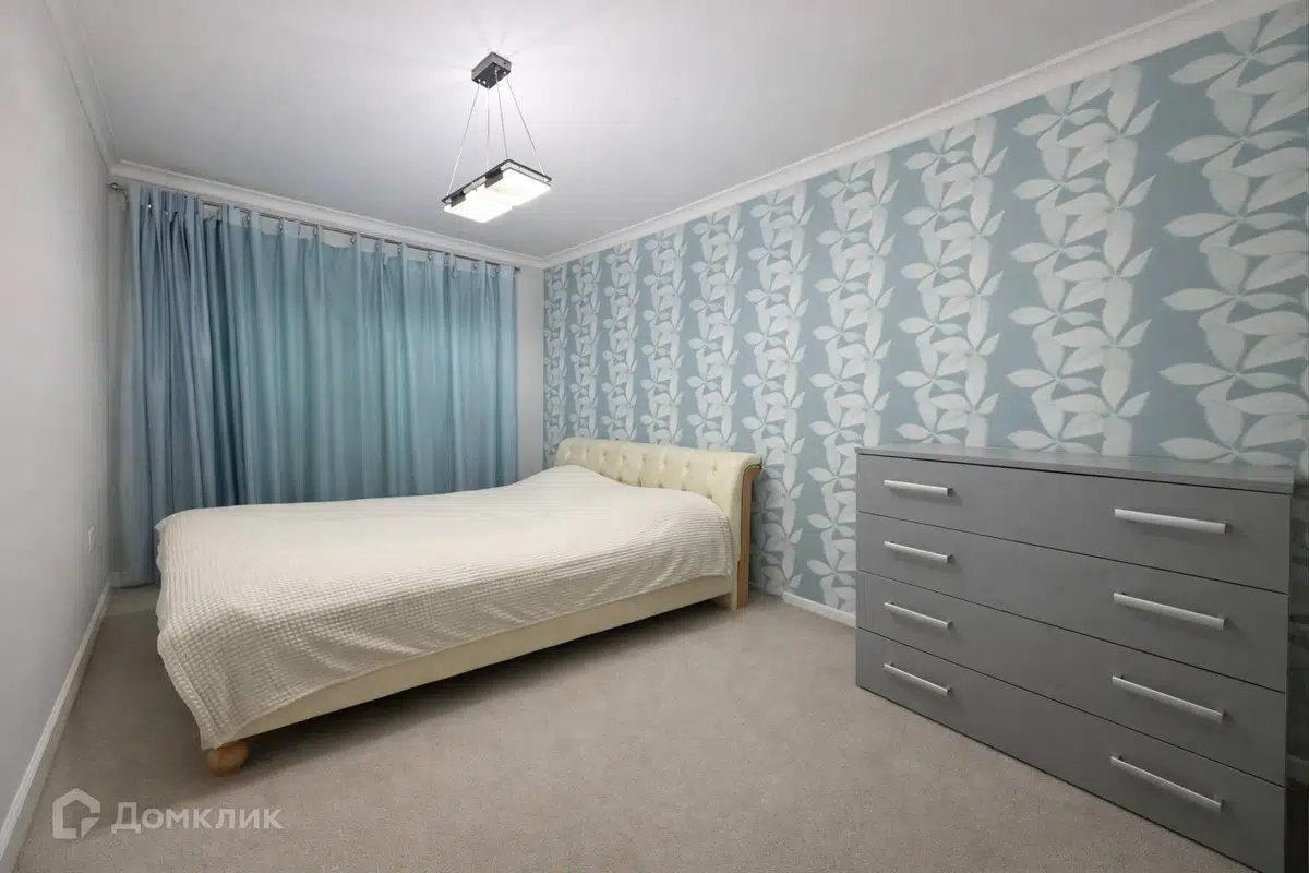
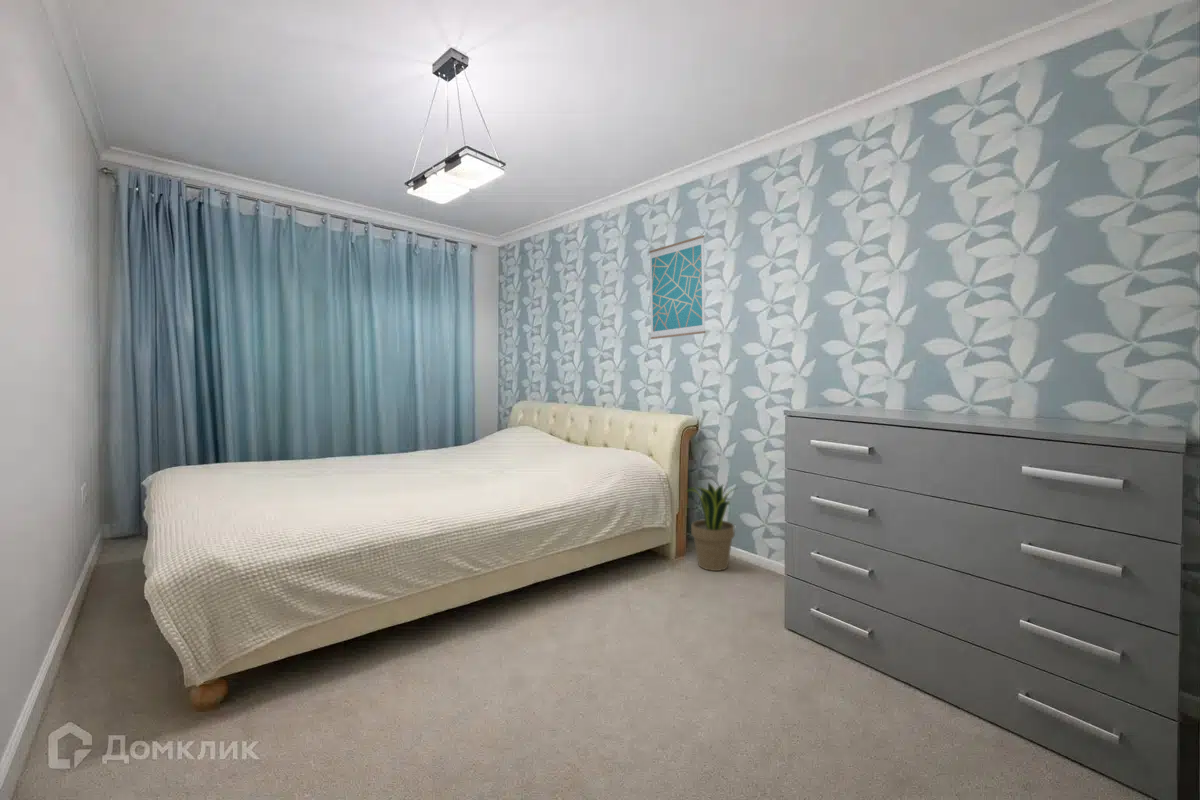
+ potted plant [685,481,738,572]
+ wall art [648,234,706,340]
